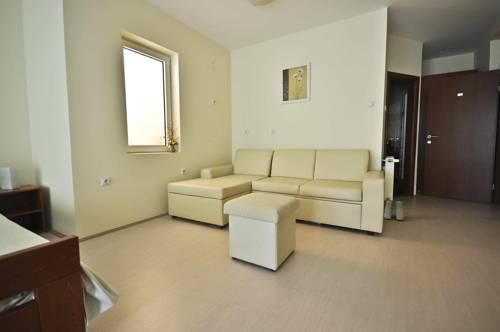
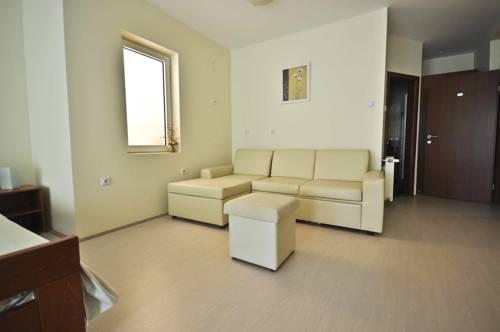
- boots [383,199,404,221]
